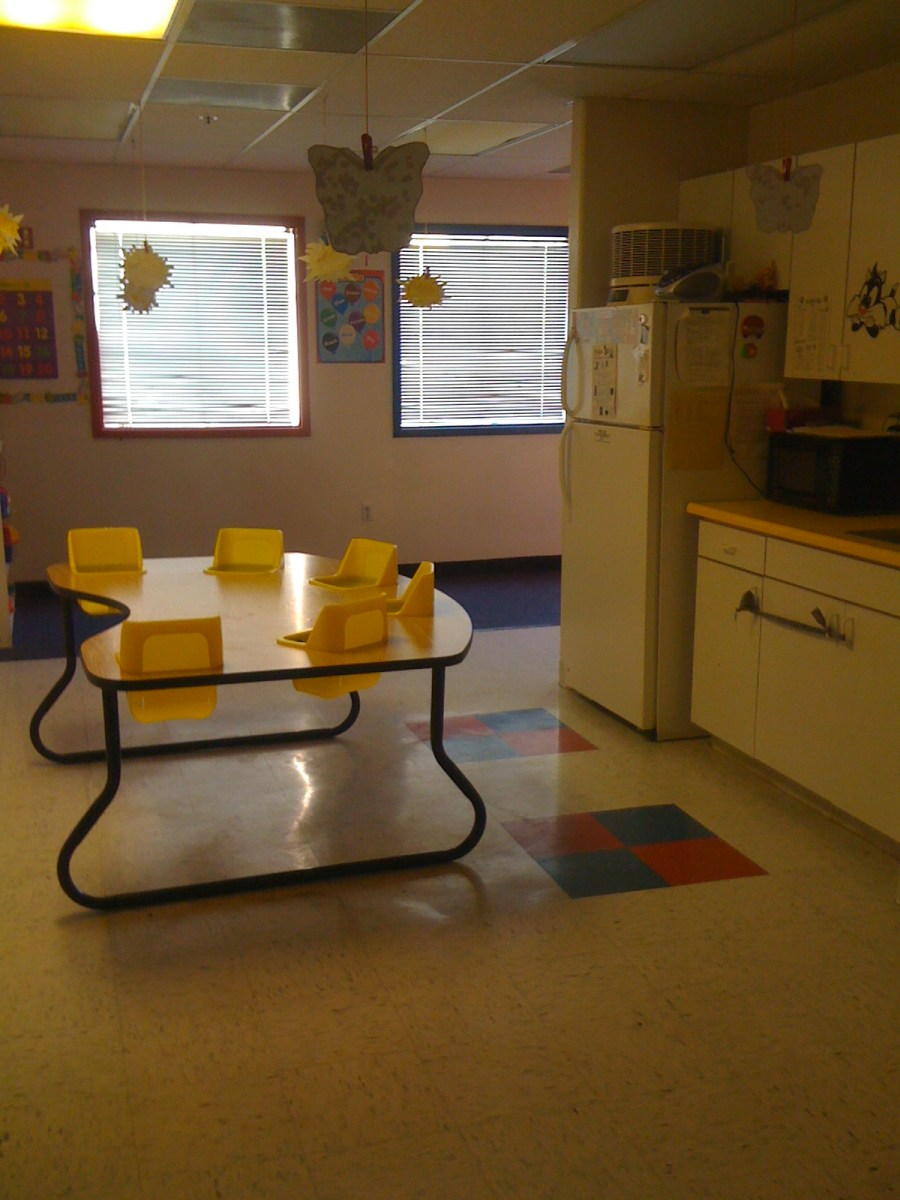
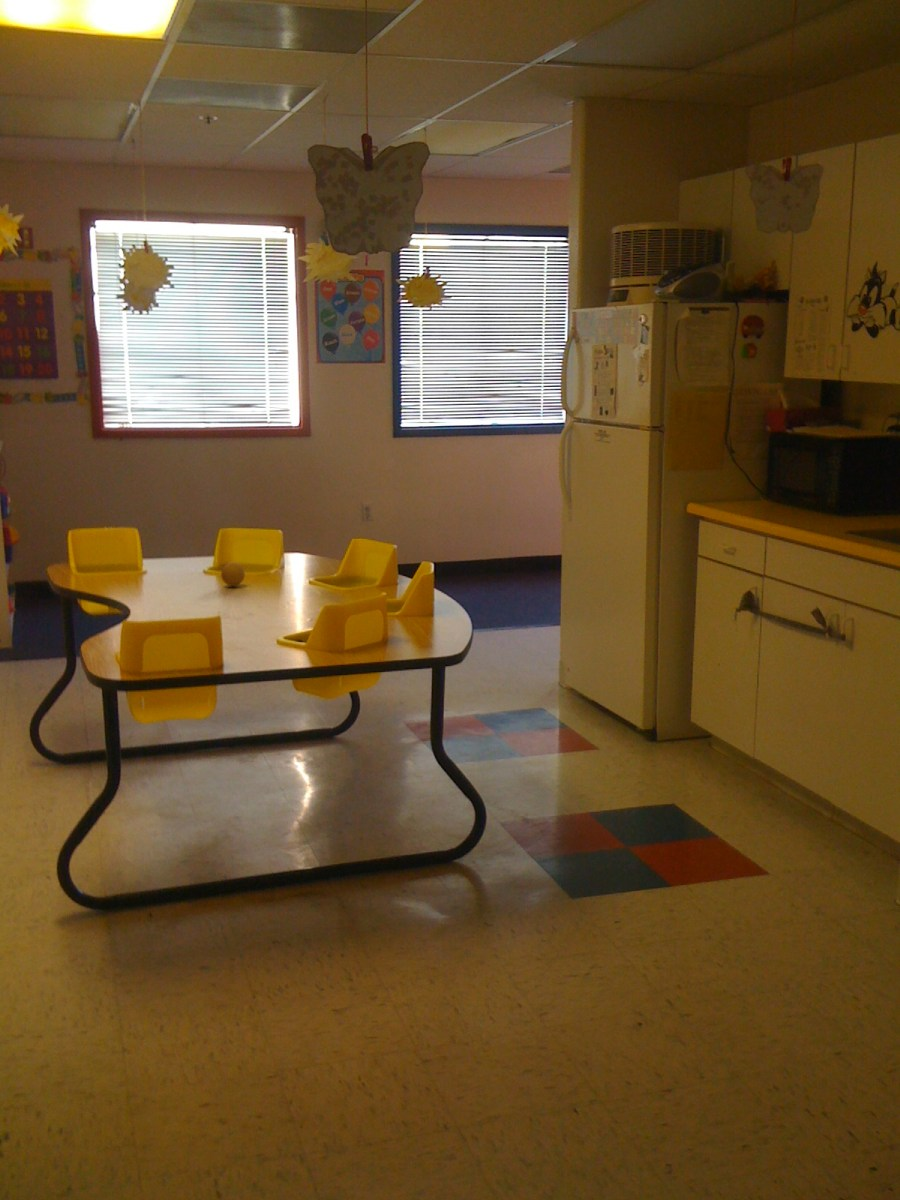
+ fruit [220,561,246,587]
